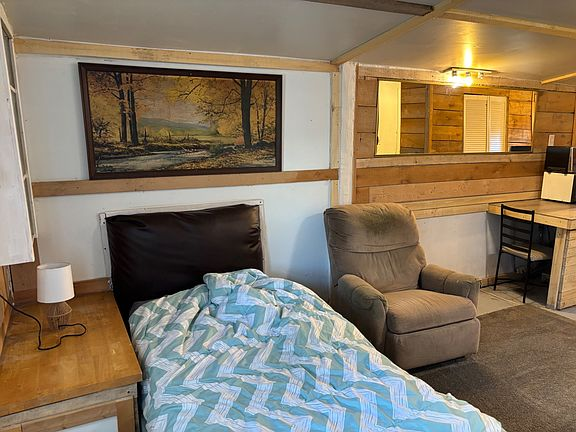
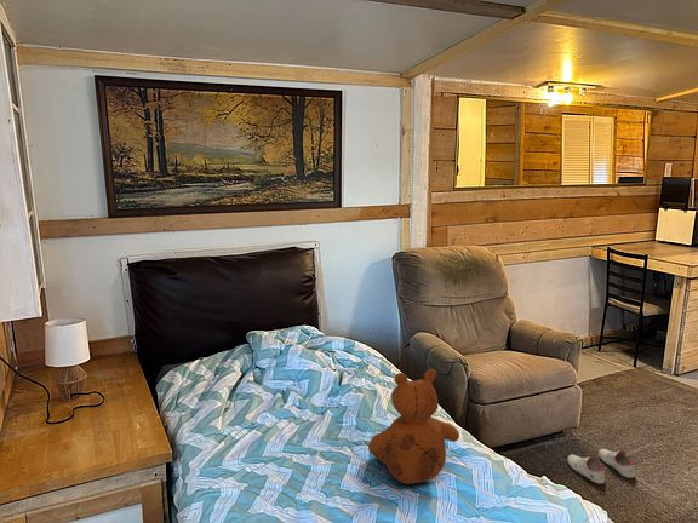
+ teddy bear [367,368,460,485]
+ shoe [567,448,636,485]
